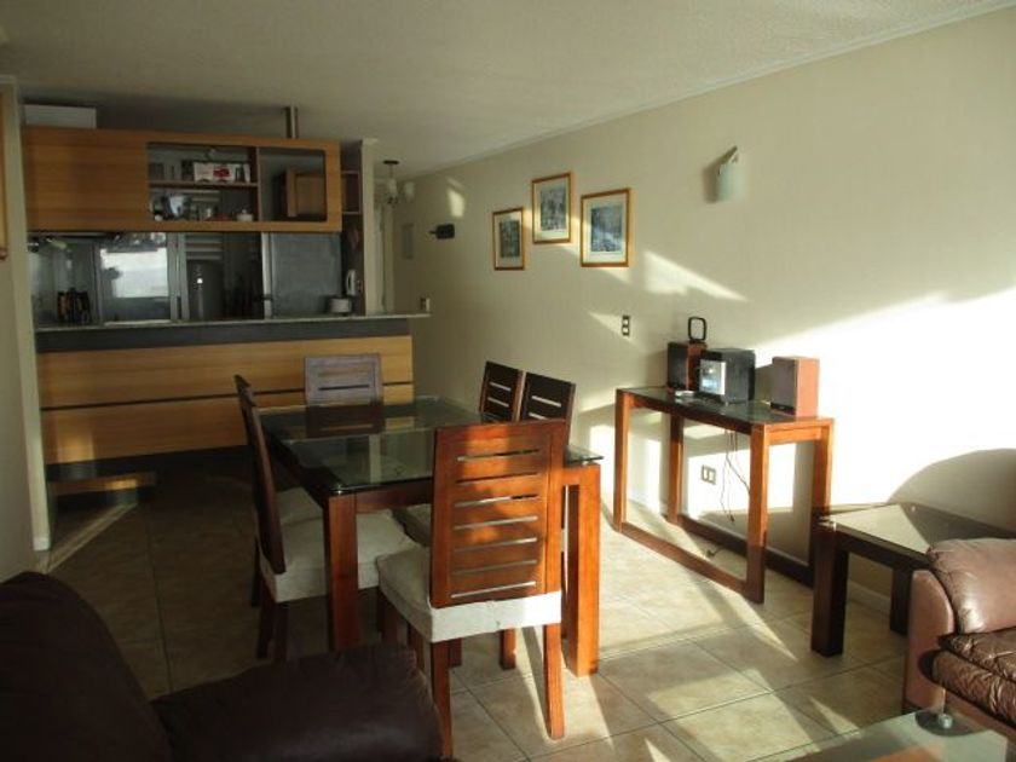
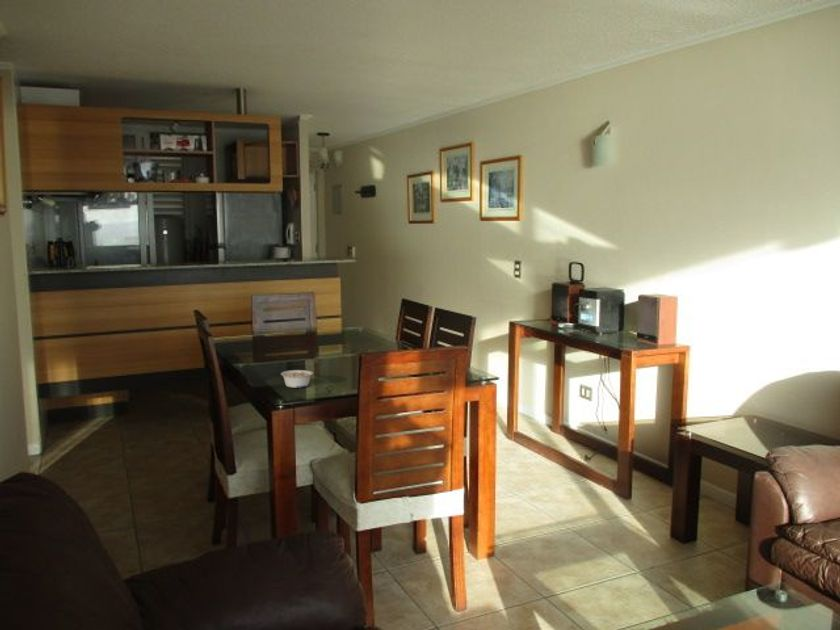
+ legume [280,369,314,389]
